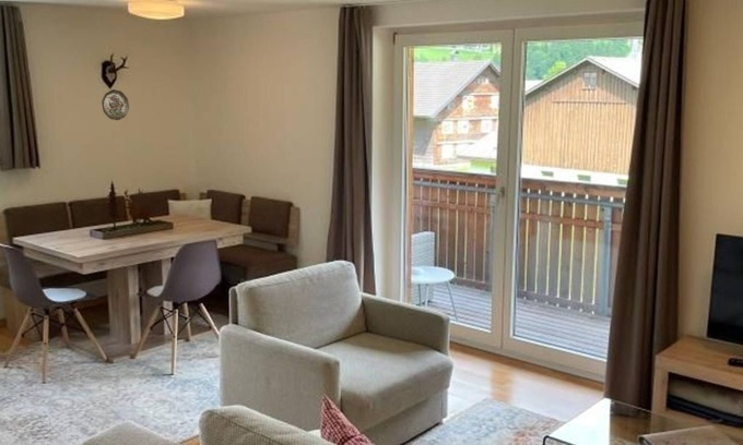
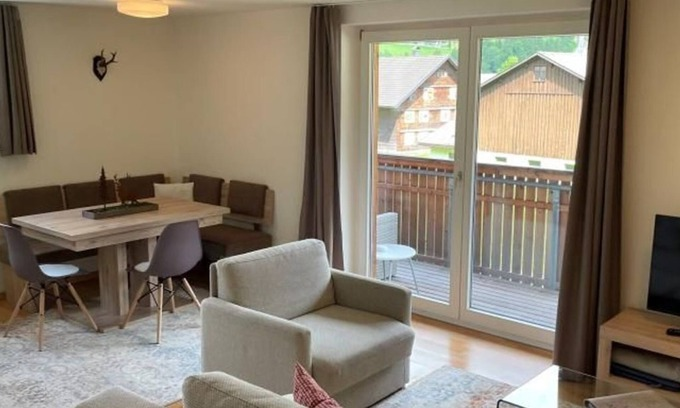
- decorative plate [101,88,130,121]
